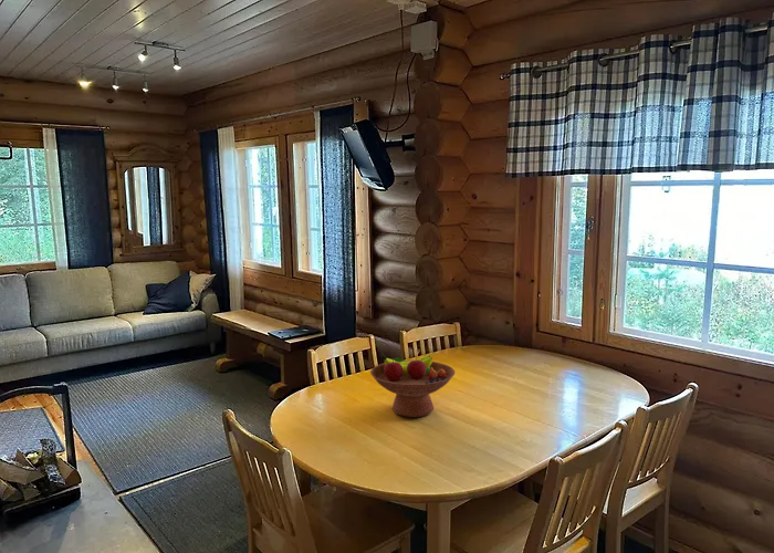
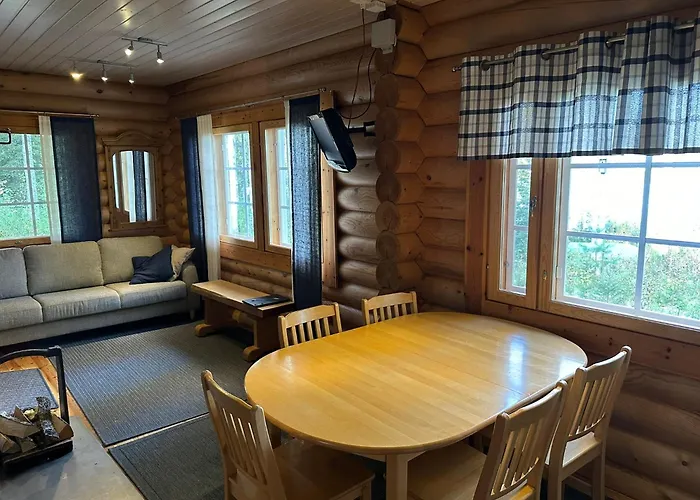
- fruit bowl [369,352,456,418]
